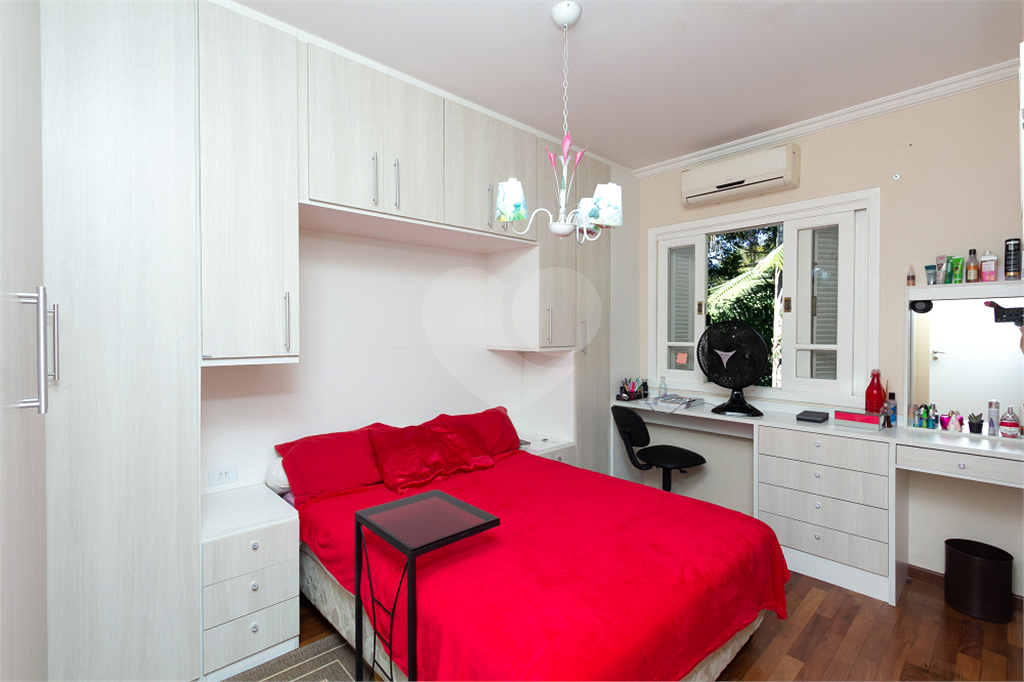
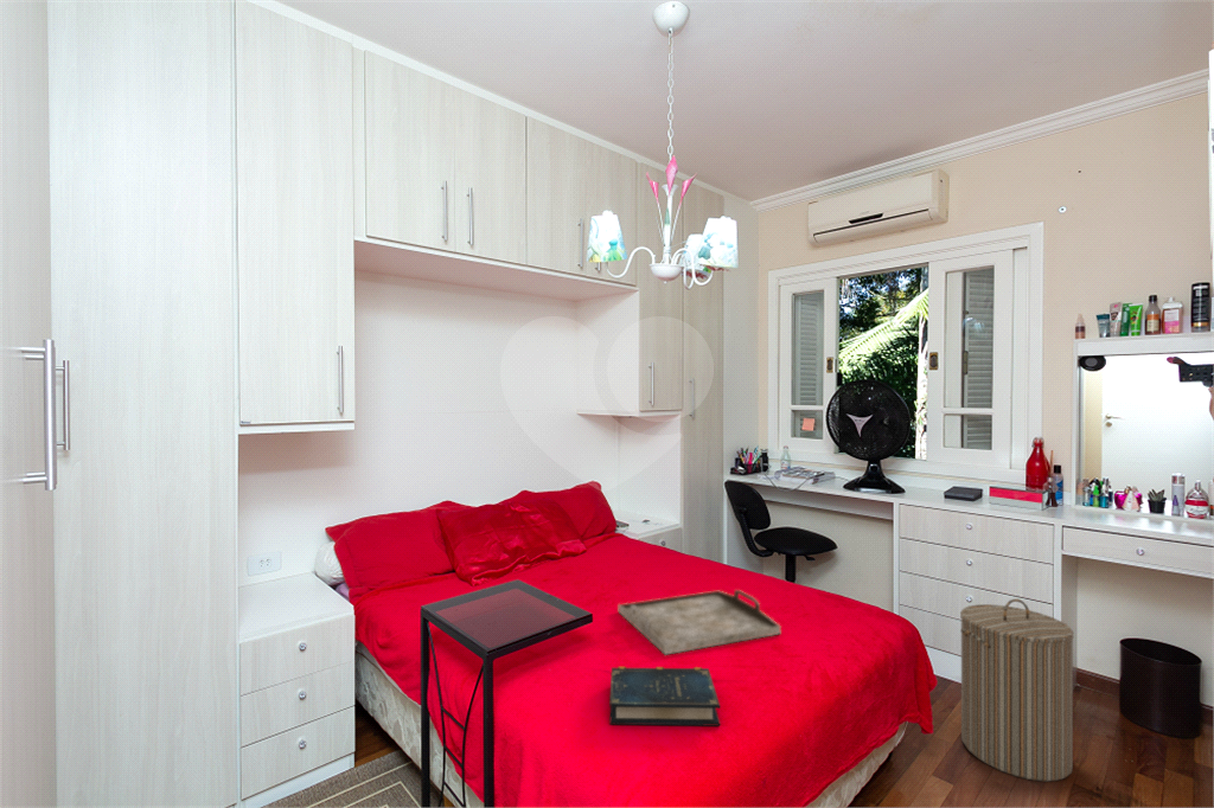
+ laundry hamper [959,597,1074,782]
+ serving tray [618,589,781,656]
+ book [608,666,721,727]
